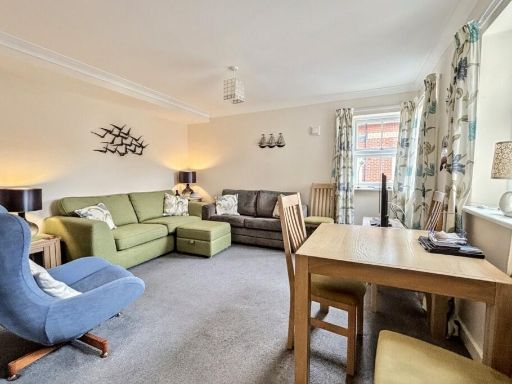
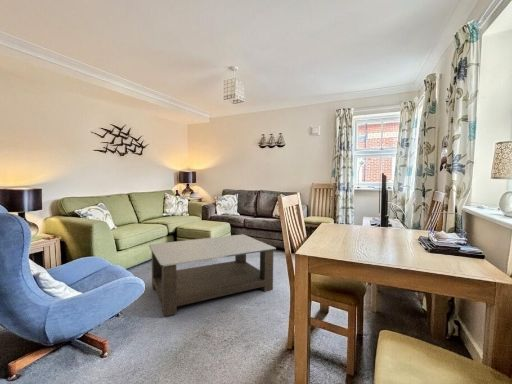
+ coffee table [148,233,277,317]
